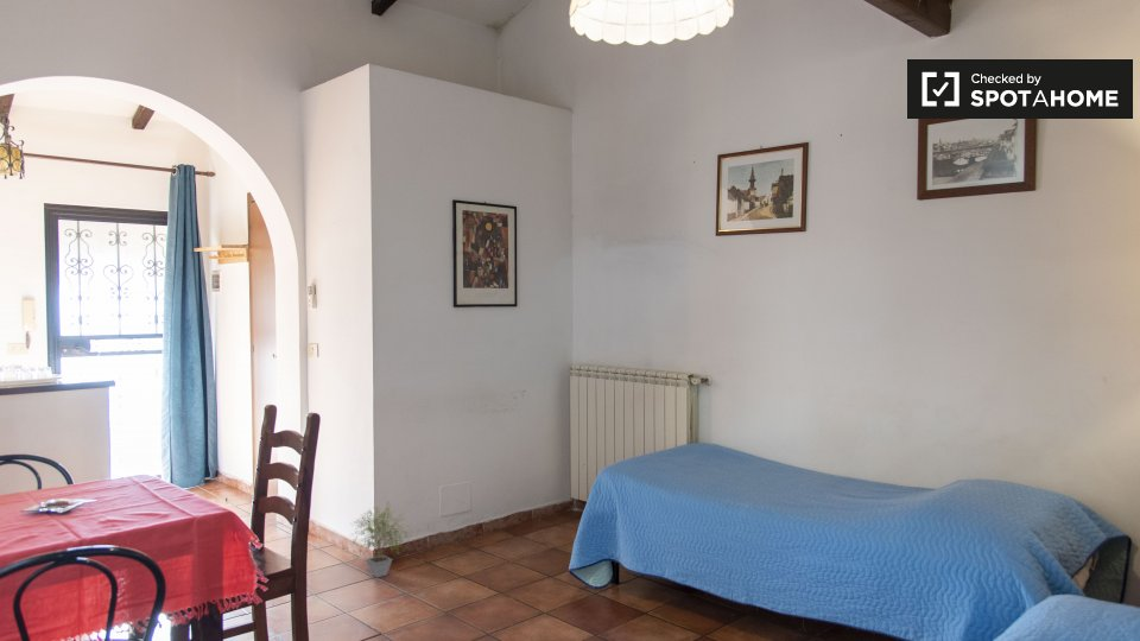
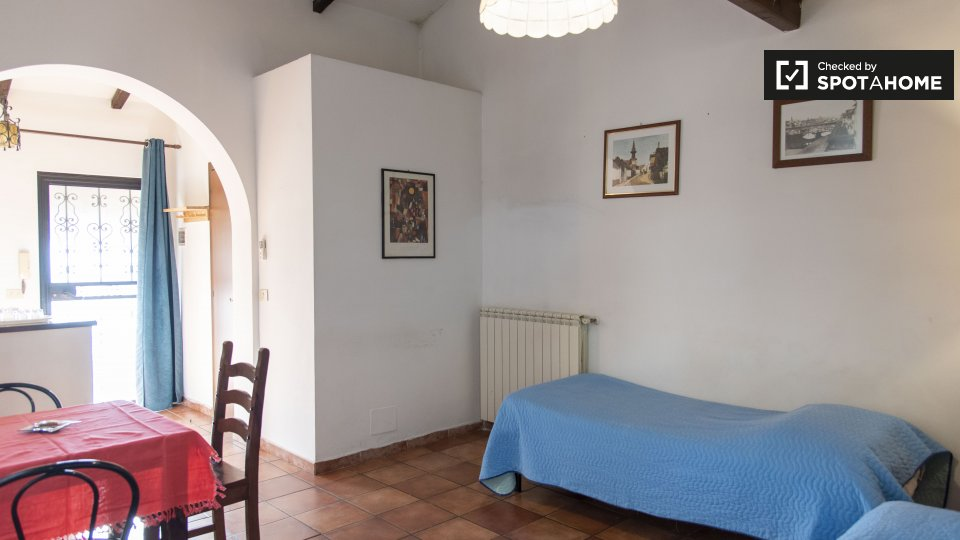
- potted plant [350,501,411,579]
